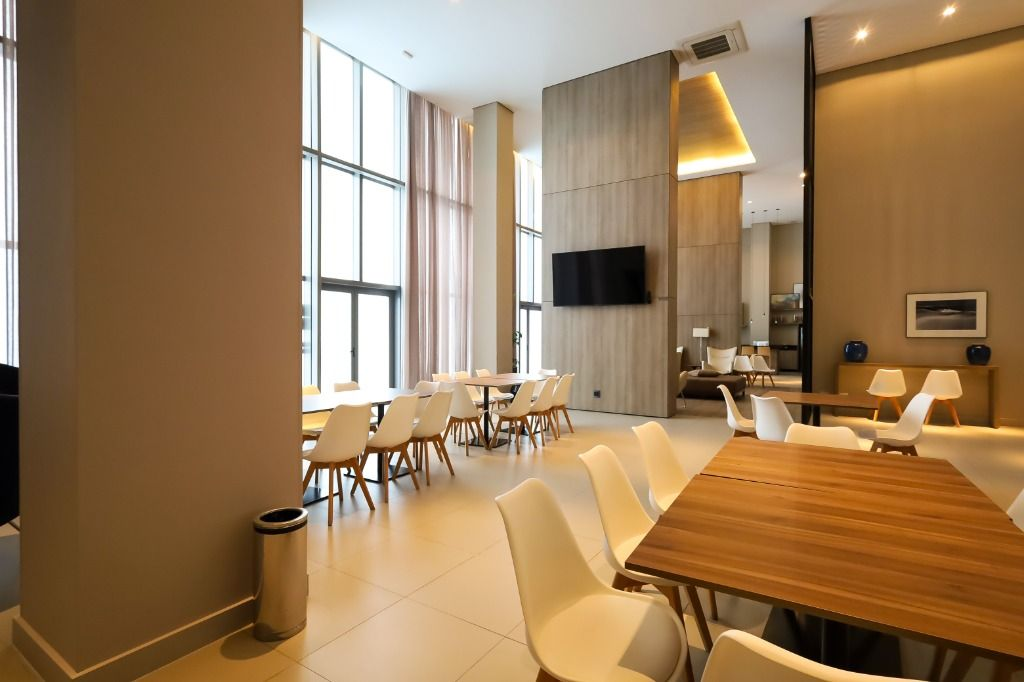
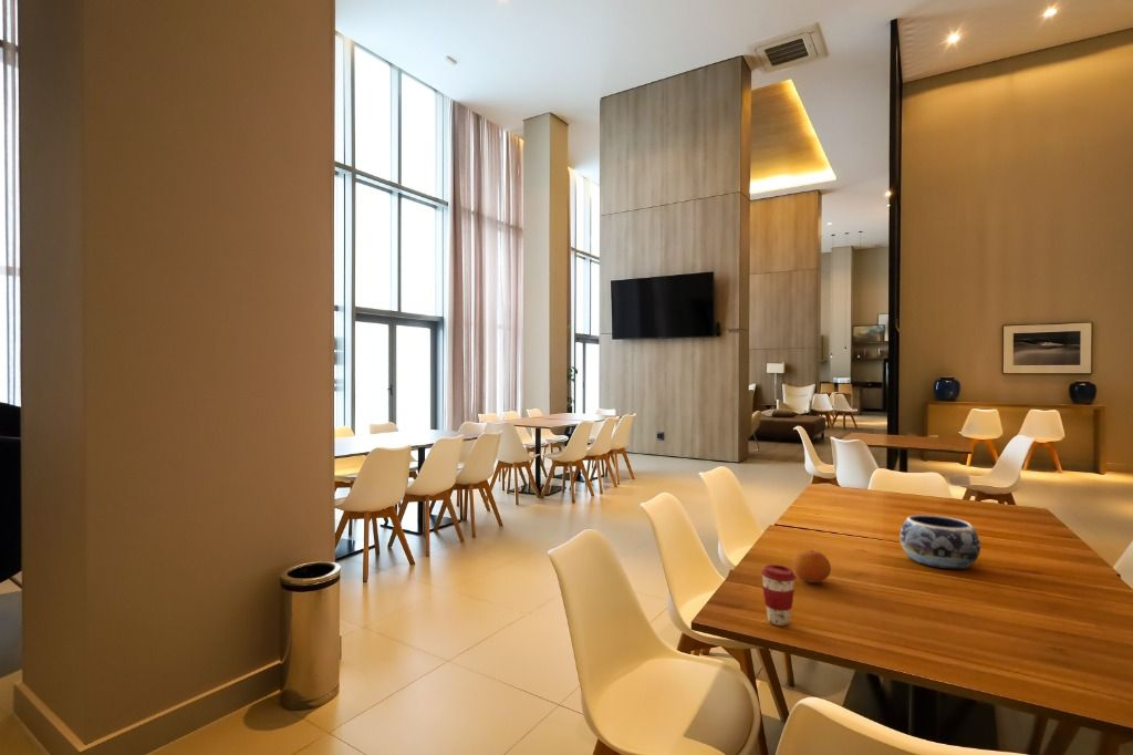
+ decorative bowl [898,514,981,570]
+ coffee cup [760,563,797,627]
+ fruit [792,549,832,585]
